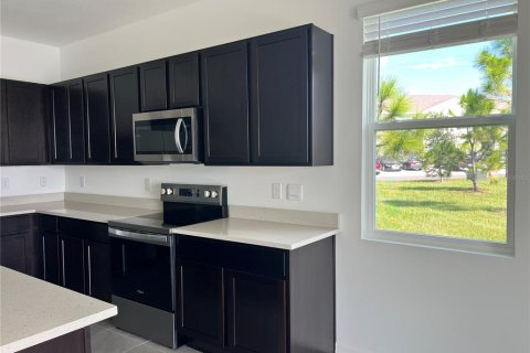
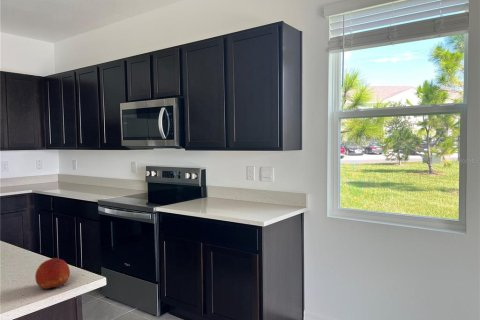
+ fruit [34,257,71,290]
